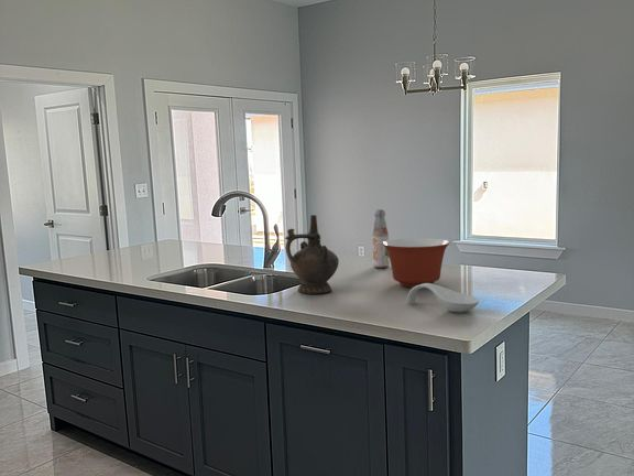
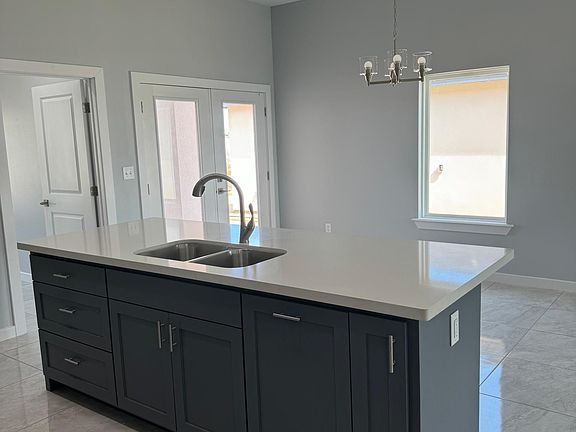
- mixing bowl [382,237,451,289]
- spoon rest [405,283,480,313]
- bottle [371,208,391,269]
- ceremonial vessel [284,214,340,295]
